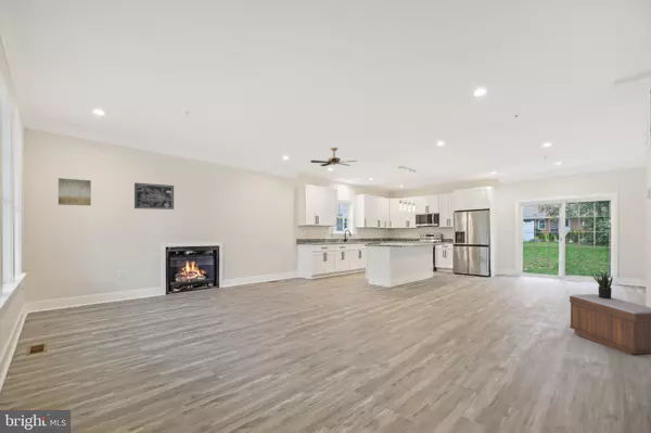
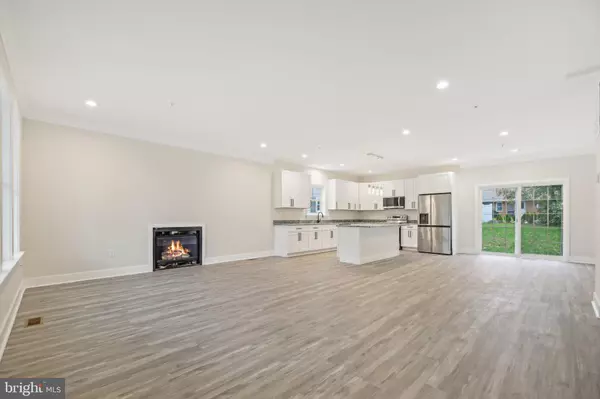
- ceiling fan [309,147,358,167]
- wall art [58,177,92,206]
- bench [569,293,651,356]
- potted plant [591,271,614,298]
- wall art [133,182,175,211]
